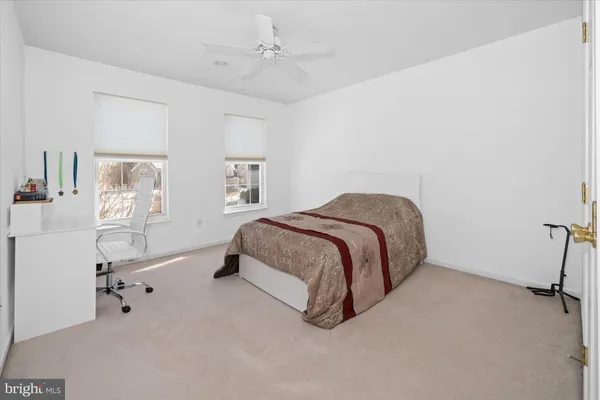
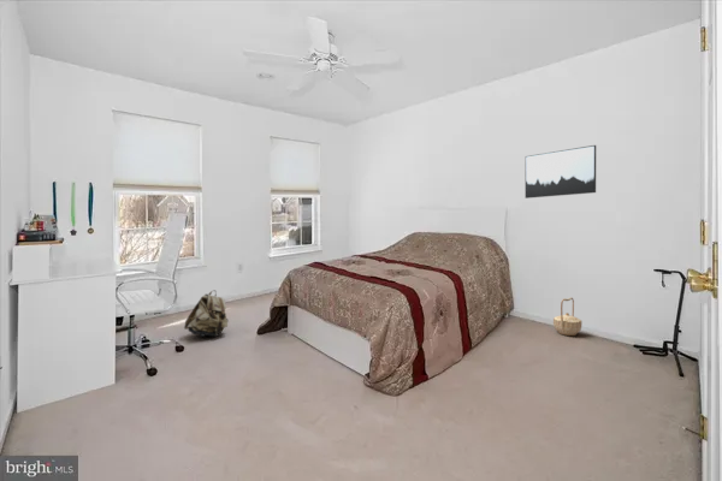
+ backpack [183,289,230,338]
+ basket [552,297,582,337]
+ wall art [525,144,597,200]
